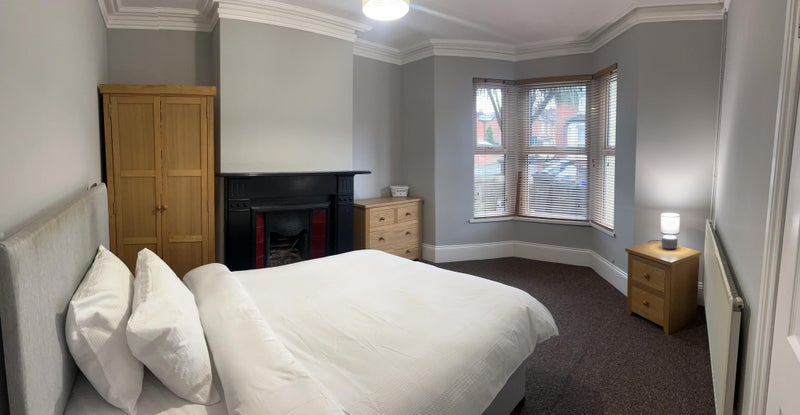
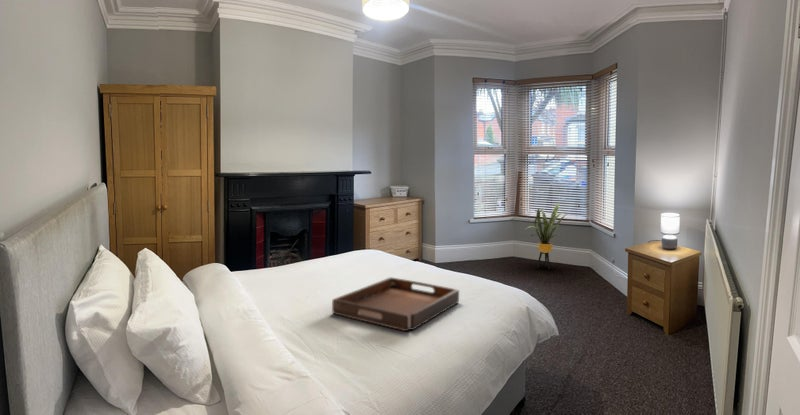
+ house plant [525,202,570,270]
+ serving tray [331,276,460,332]
